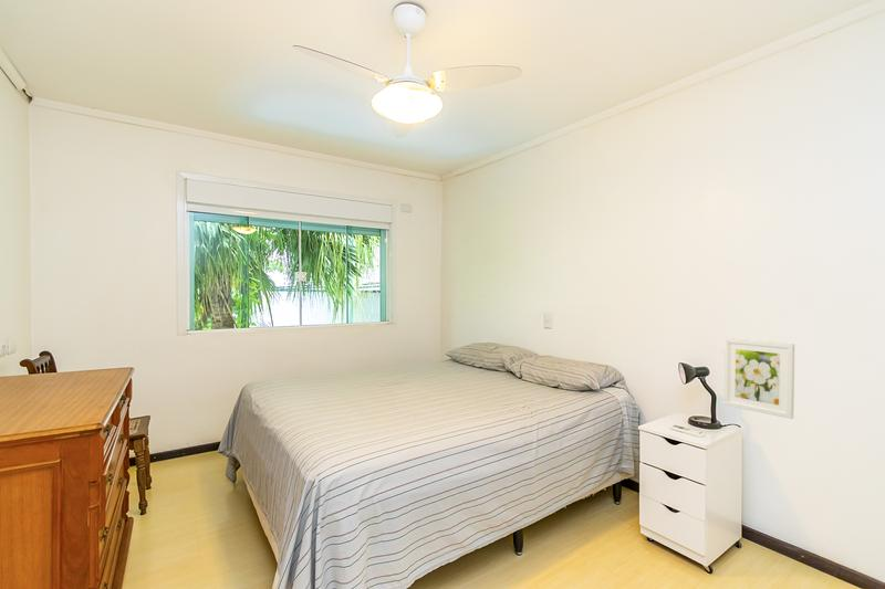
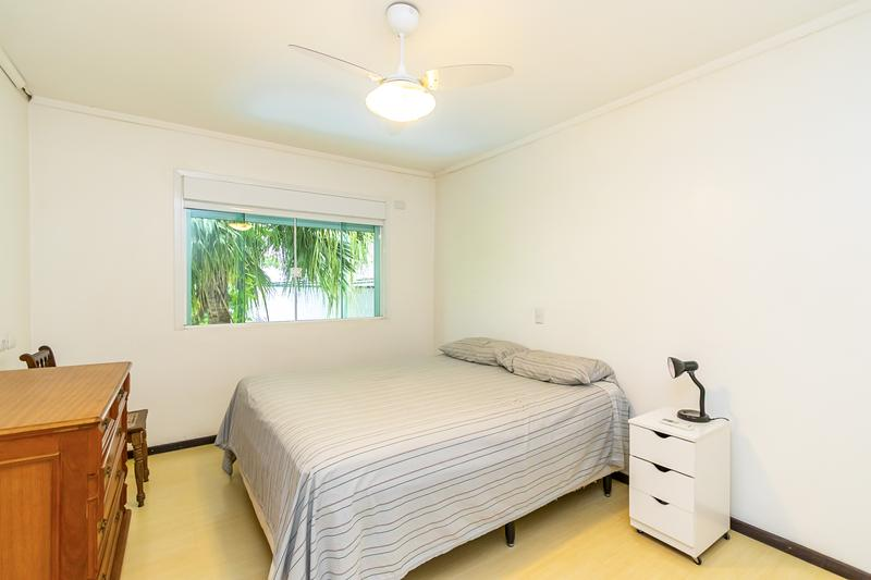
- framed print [722,337,795,420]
